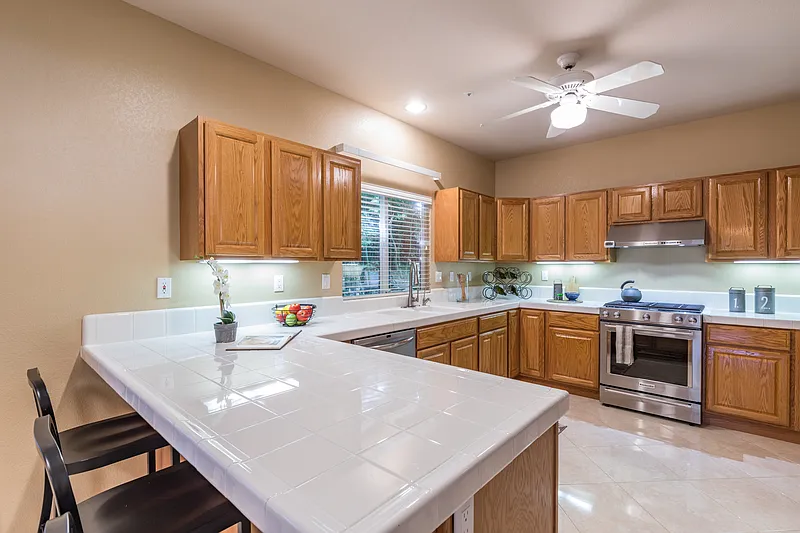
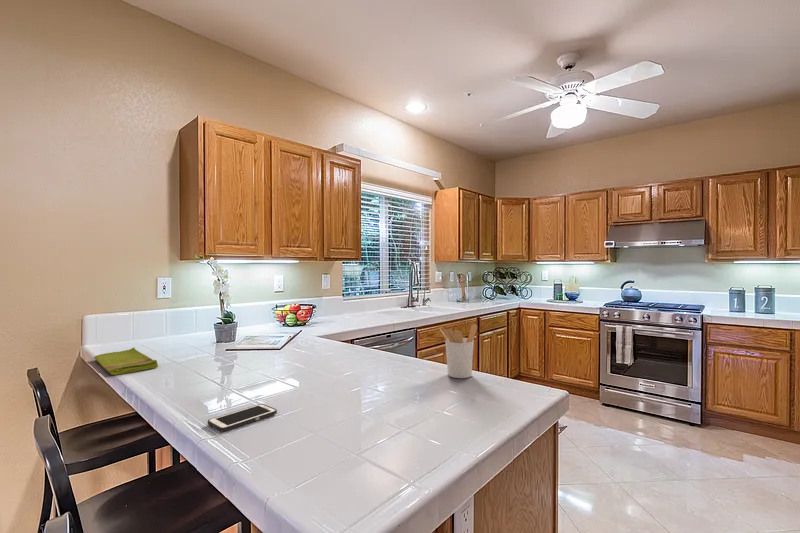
+ utensil holder [439,323,478,379]
+ cell phone [207,403,278,432]
+ dish towel [93,347,159,376]
